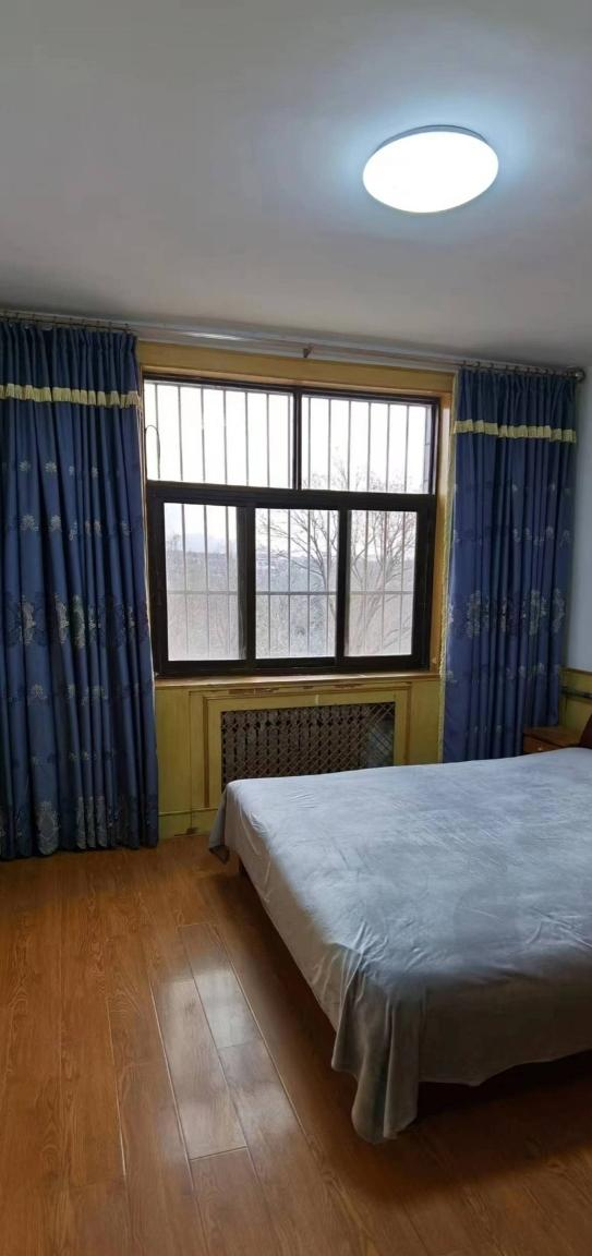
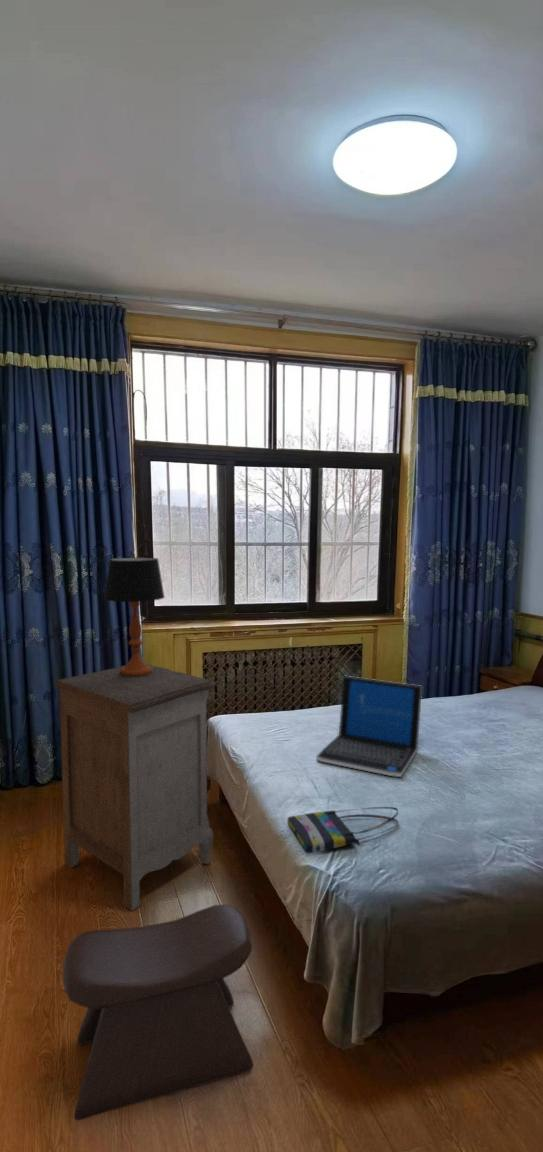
+ laptop [315,675,423,778]
+ table lamp [103,556,166,677]
+ stool [62,903,254,1121]
+ tote bag [287,806,399,855]
+ nightstand [54,662,216,912]
